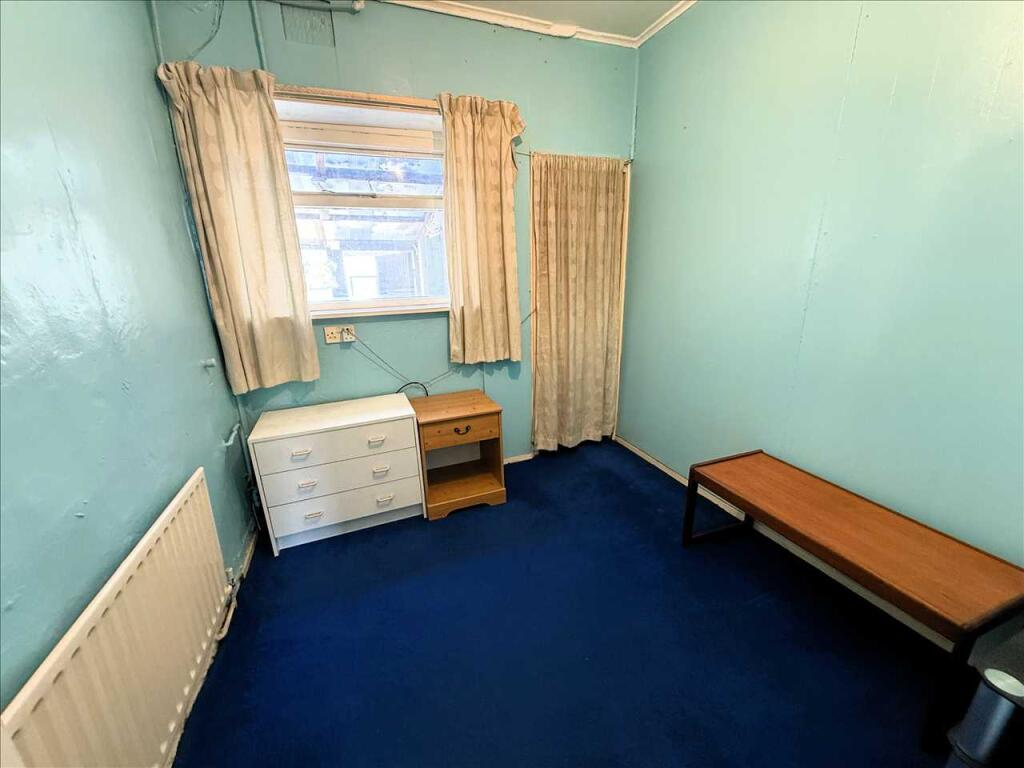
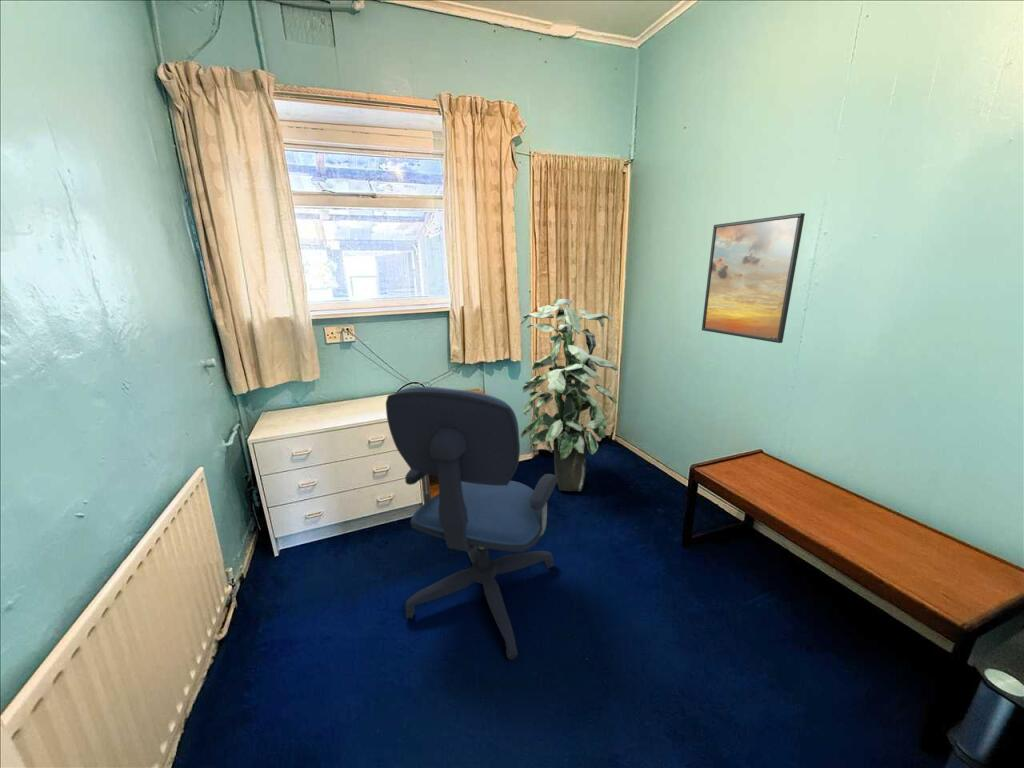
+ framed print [701,212,806,344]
+ office chair [385,386,557,661]
+ indoor plant [520,298,619,492]
